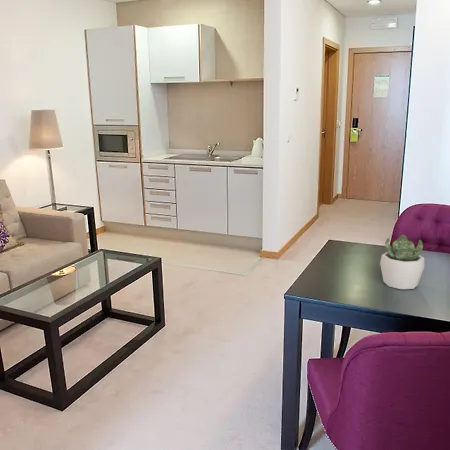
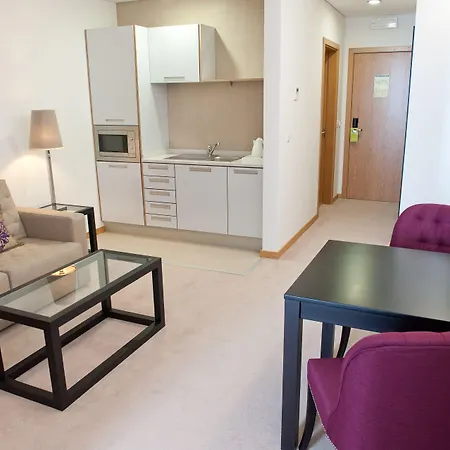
- succulent plant [379,234,426,290]
